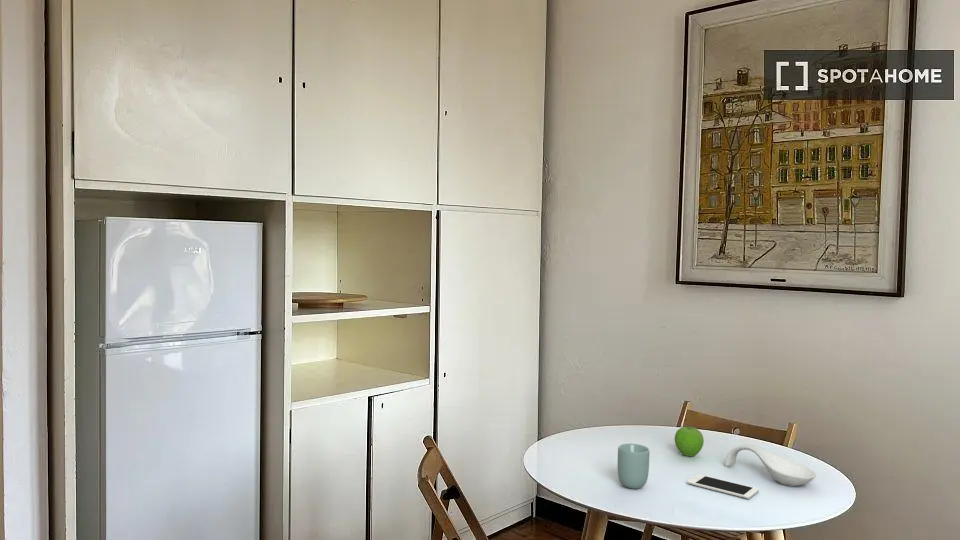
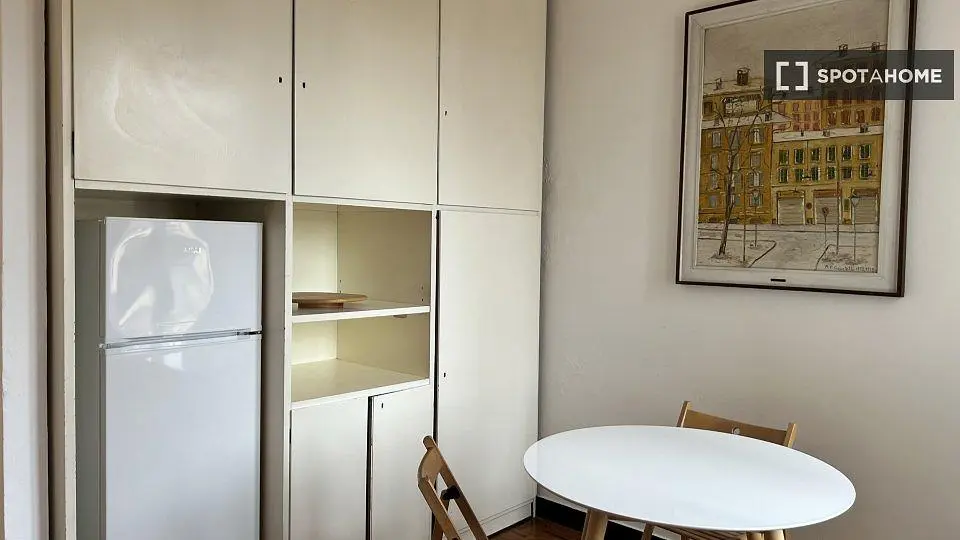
- cell phone [686,473,760,500]
- fruit [674,426,705,457]
- cup [617,443,650,490]
- spoon rest [724,443,817,487]
